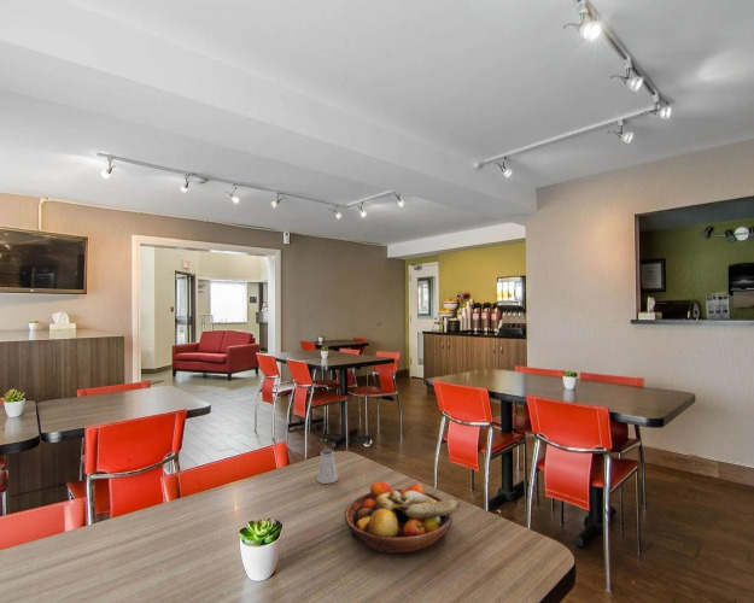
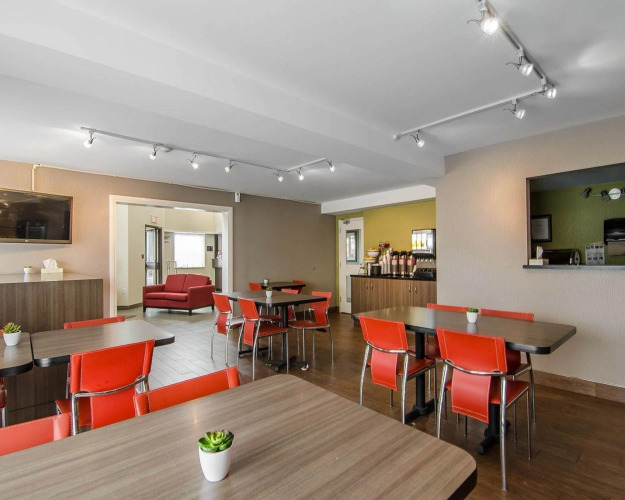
- saltshaker [316,447,339,485]
- fruit bowl [344,480,461,555]
